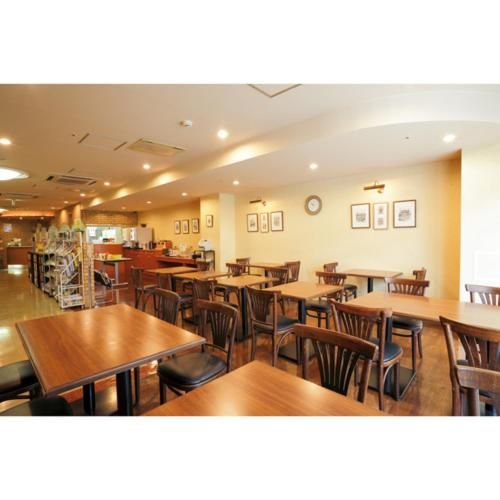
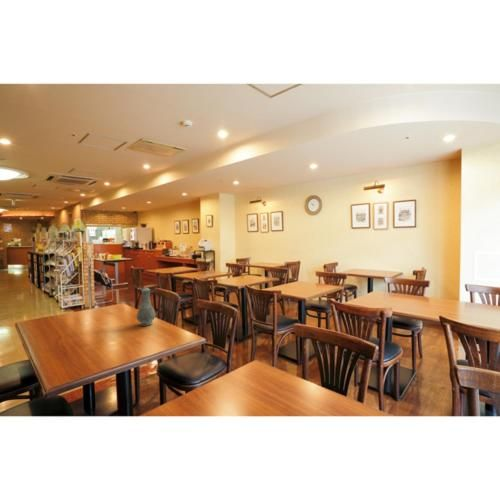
+ vase [136,285,156,327]
